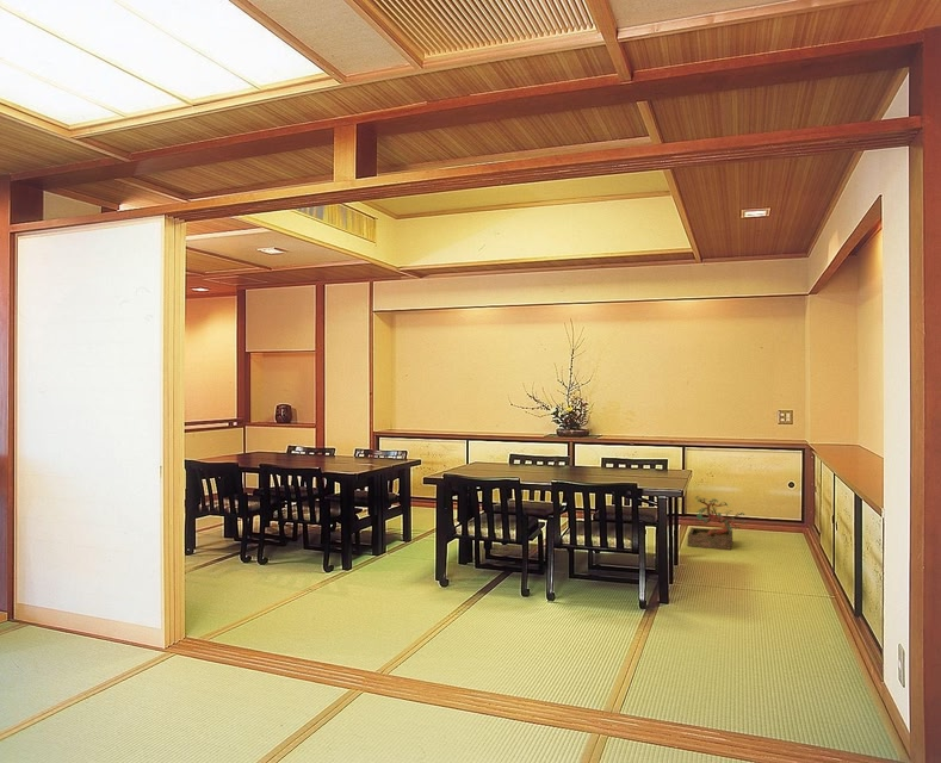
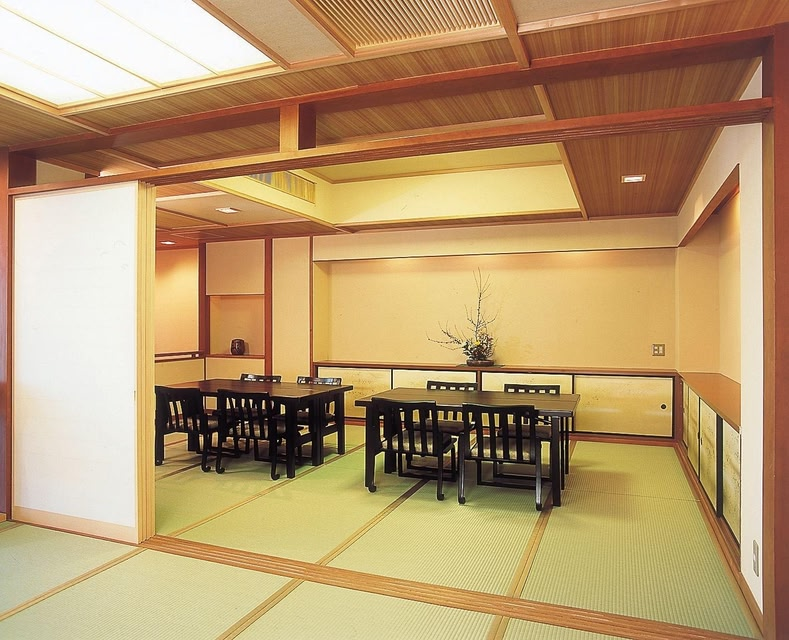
- bonsai tree [687,495,748,551]
